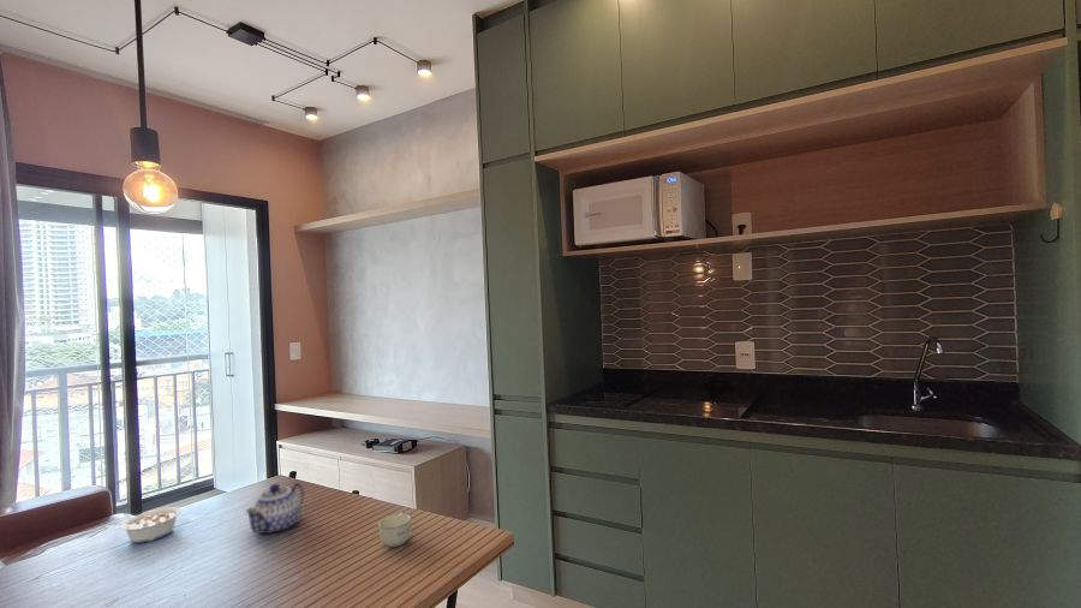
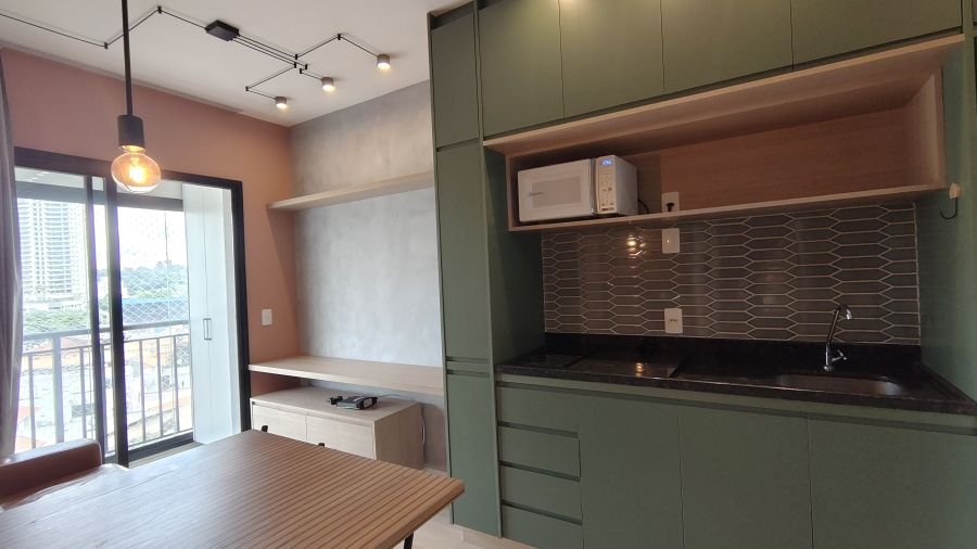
- cup [377,511,412,548]
- teapot [245,482,305,535]
- legume [106,506,183,544]
